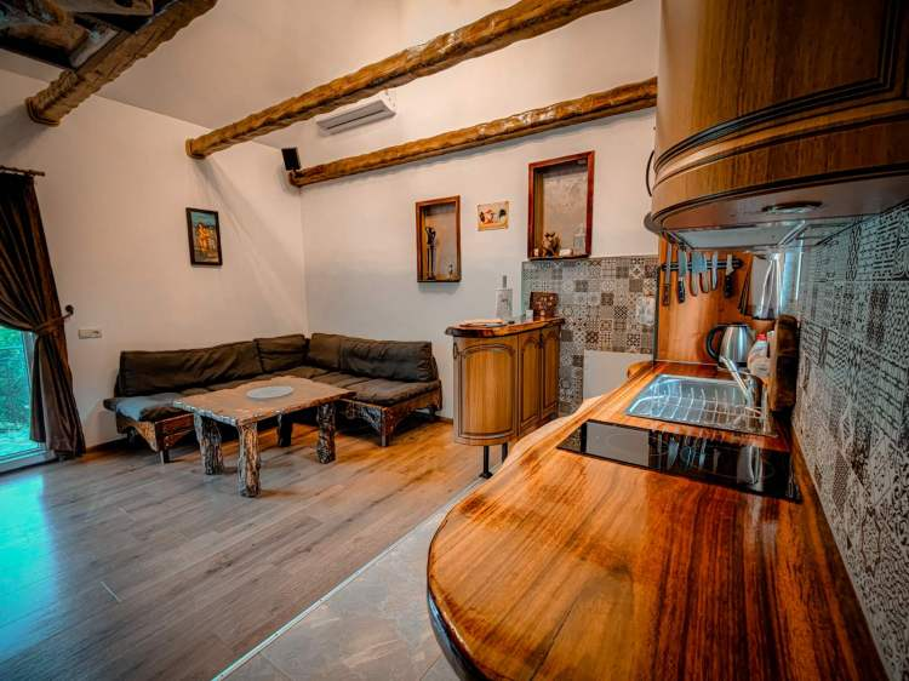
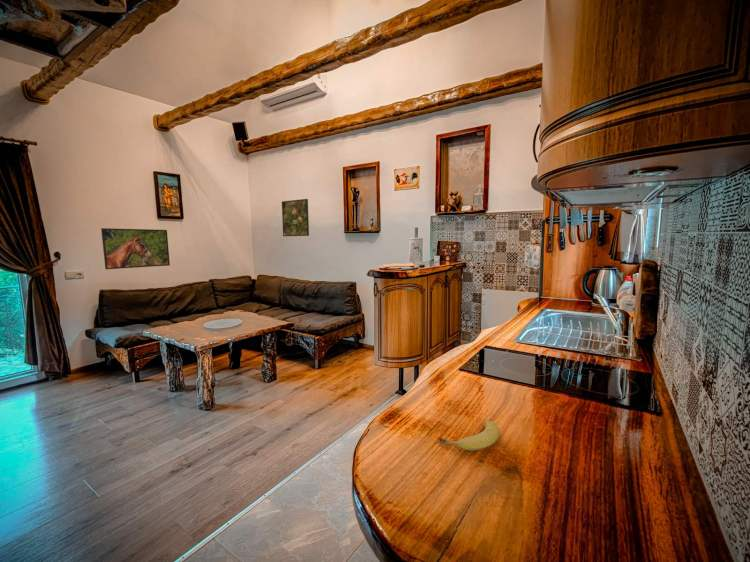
+ fruit [438,420,500,452]
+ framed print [281,198,310,237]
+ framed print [100,227,171,270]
